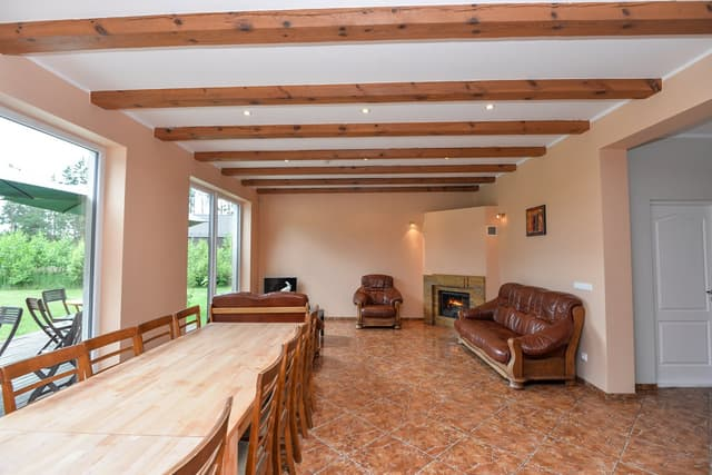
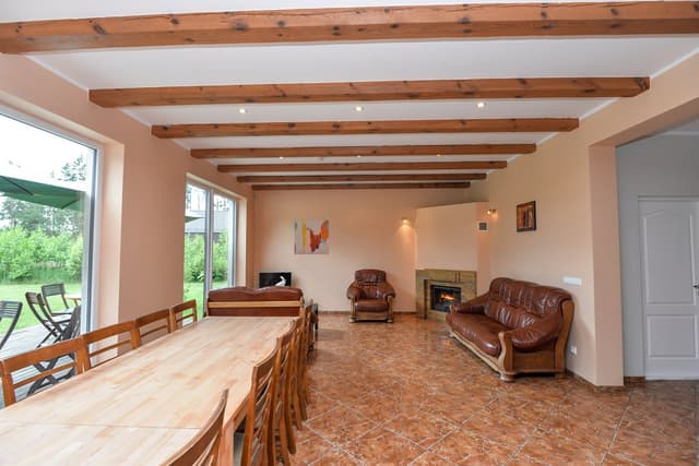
+ wall art [294,219,330,255]
